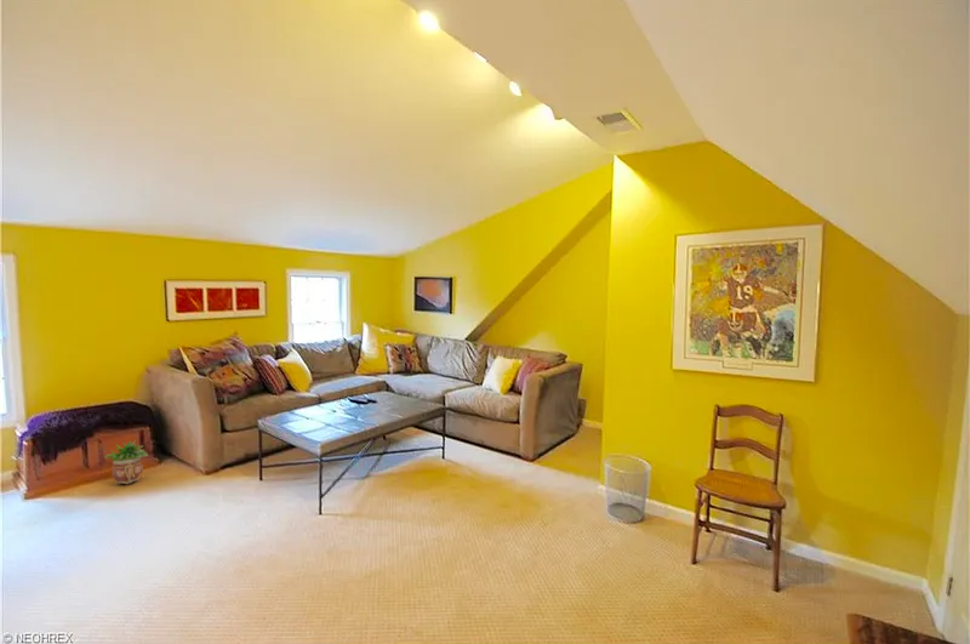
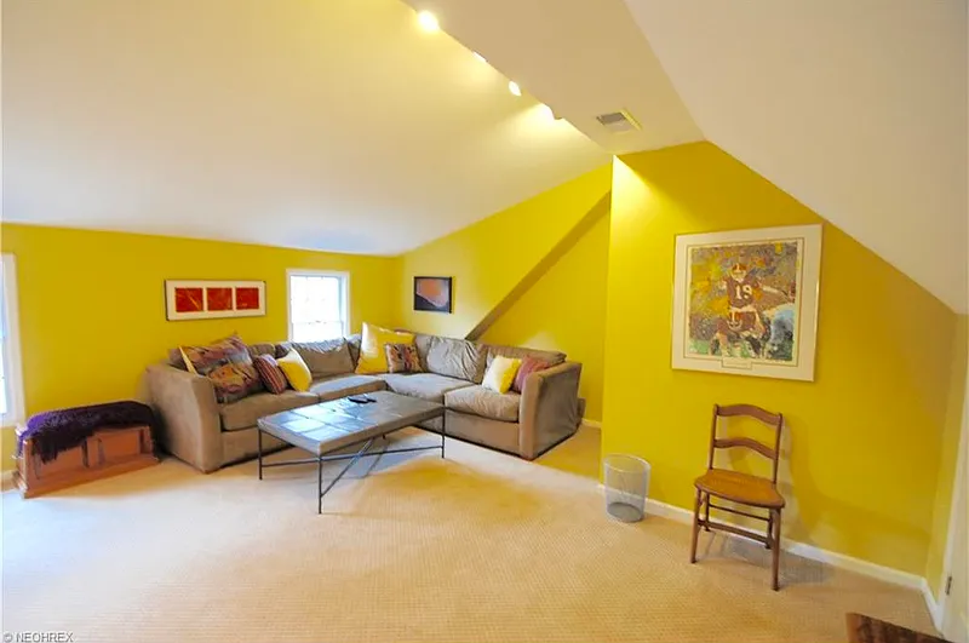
- potted plant [104,439,149,485]
